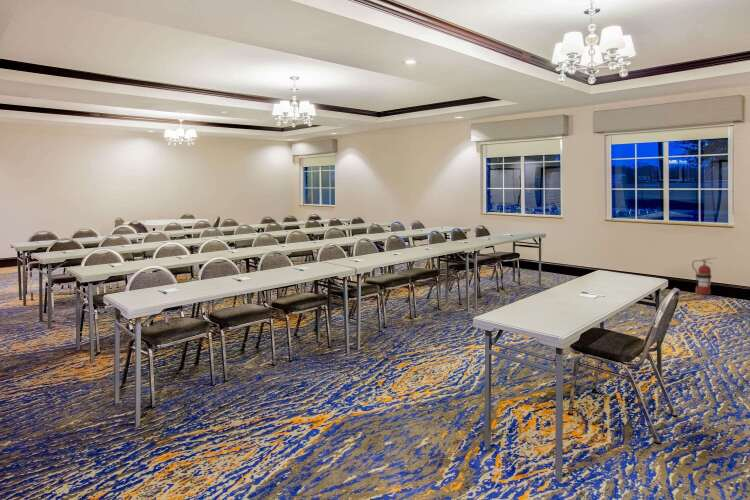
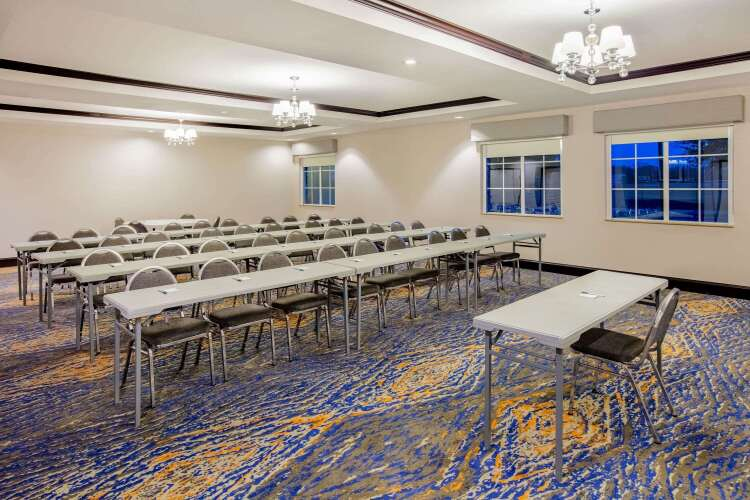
- fire extinguisher [691,257,717,296]
